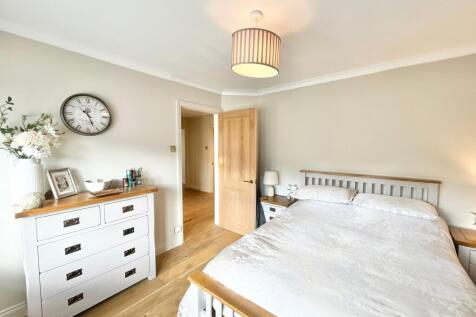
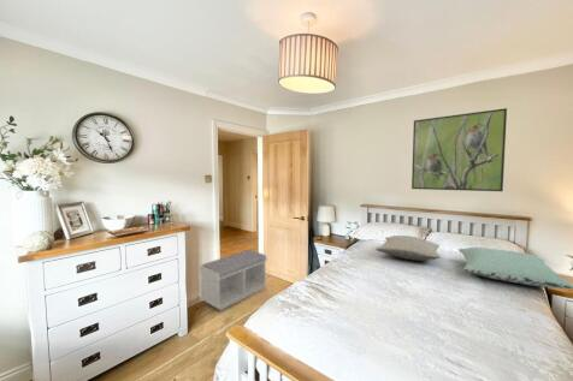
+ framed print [410,107,508,192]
+ bench [199,249,268,311]
+ pillow [457,246,573,290]
+ pillow [374,234,442,262]
